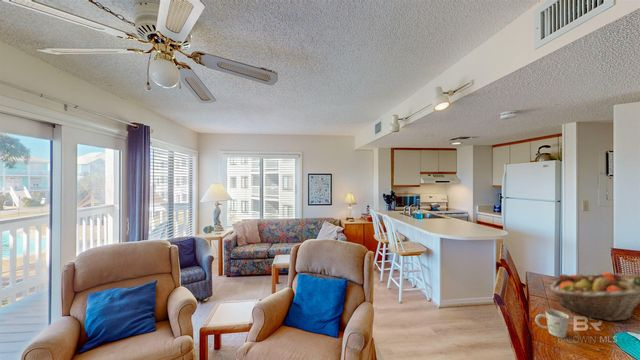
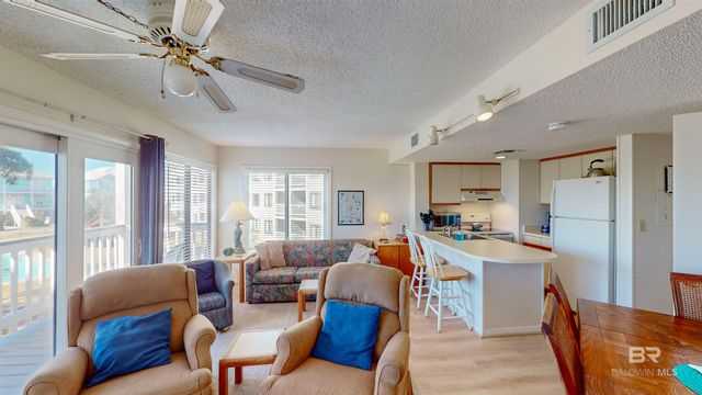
- mug [534,308,570,339]
- fruit basket [549,271,640,322]
